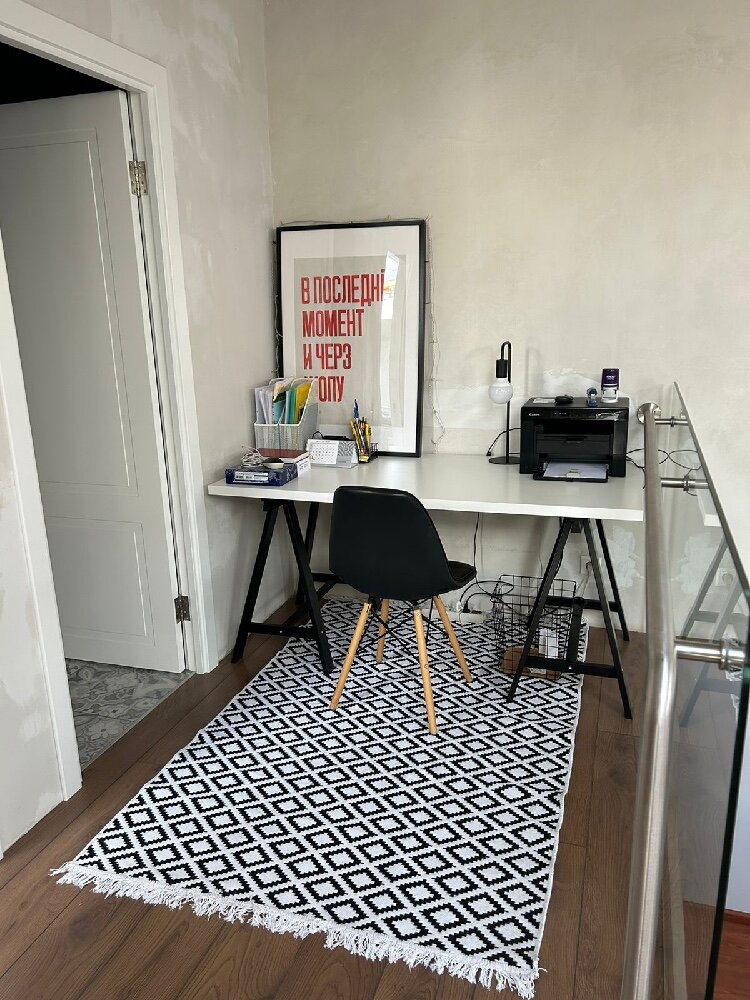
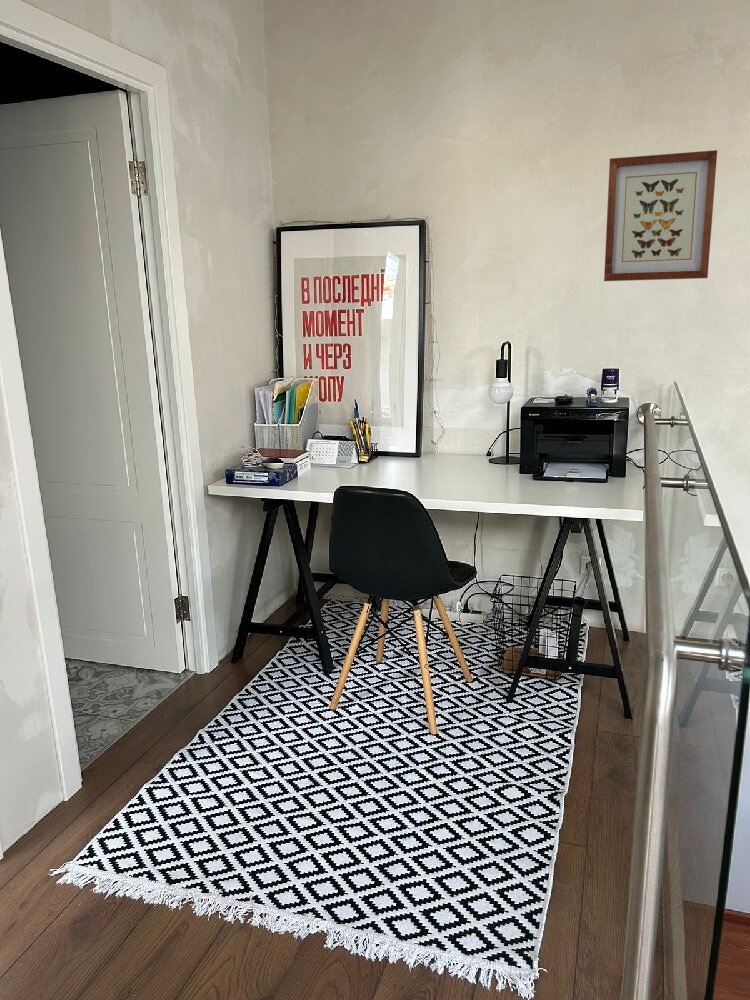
+ wall art [603,149,718,282]
